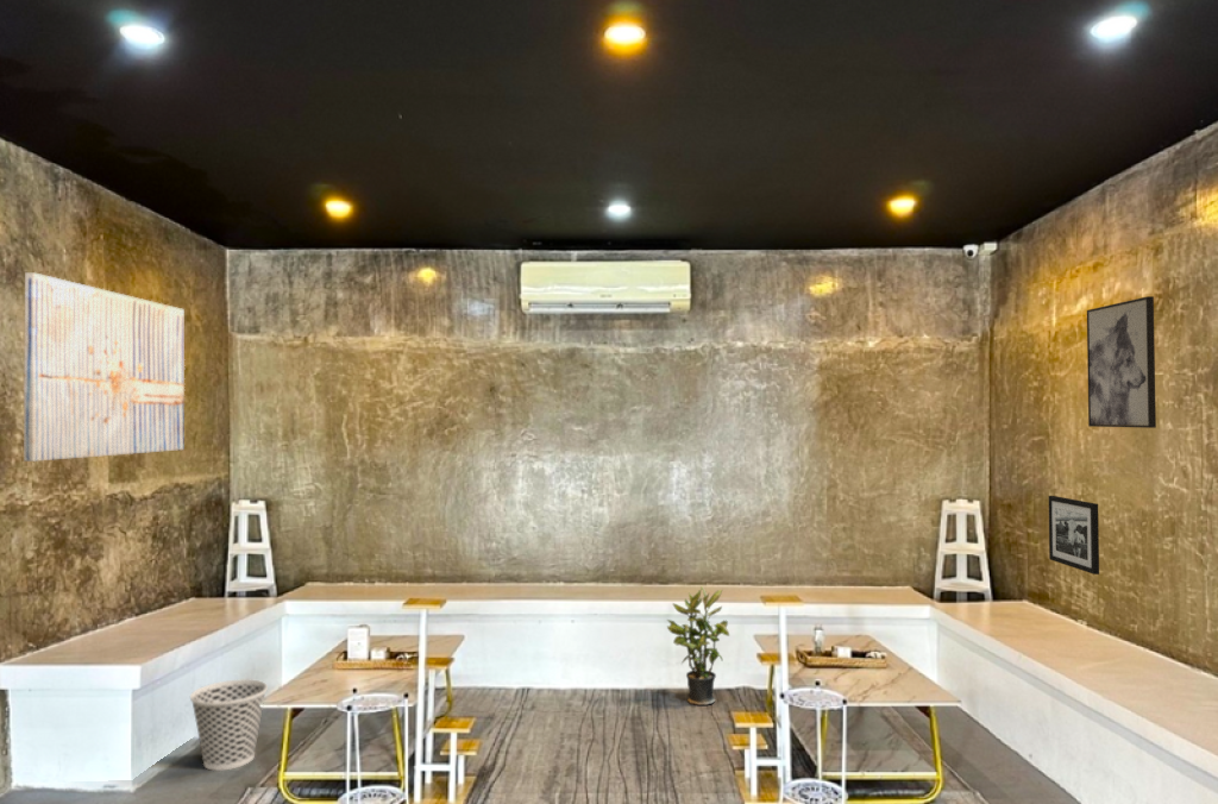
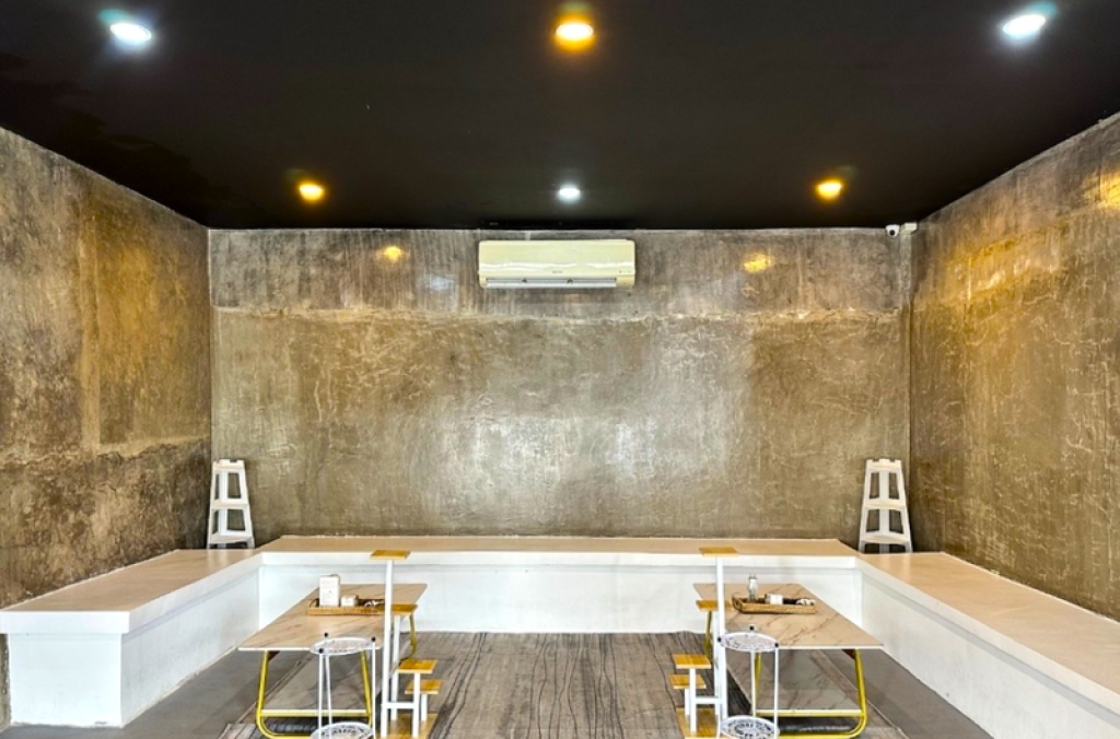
- picture frame [1048,495,1100,576]
- potted plant [666,584,730,706]
- wall art [1086,295,1157,429]
- wastebasket [189,678,269,772]
- wall art [23,271,186,463]
